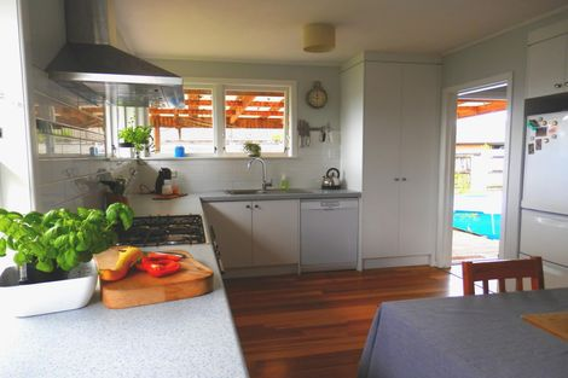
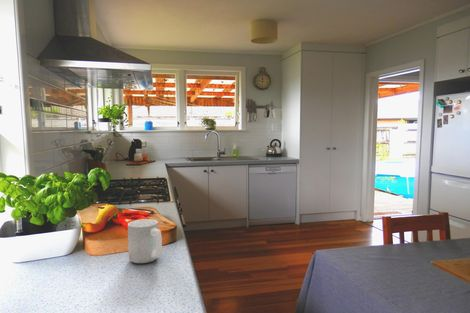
+ mug [127,218,163,264]
